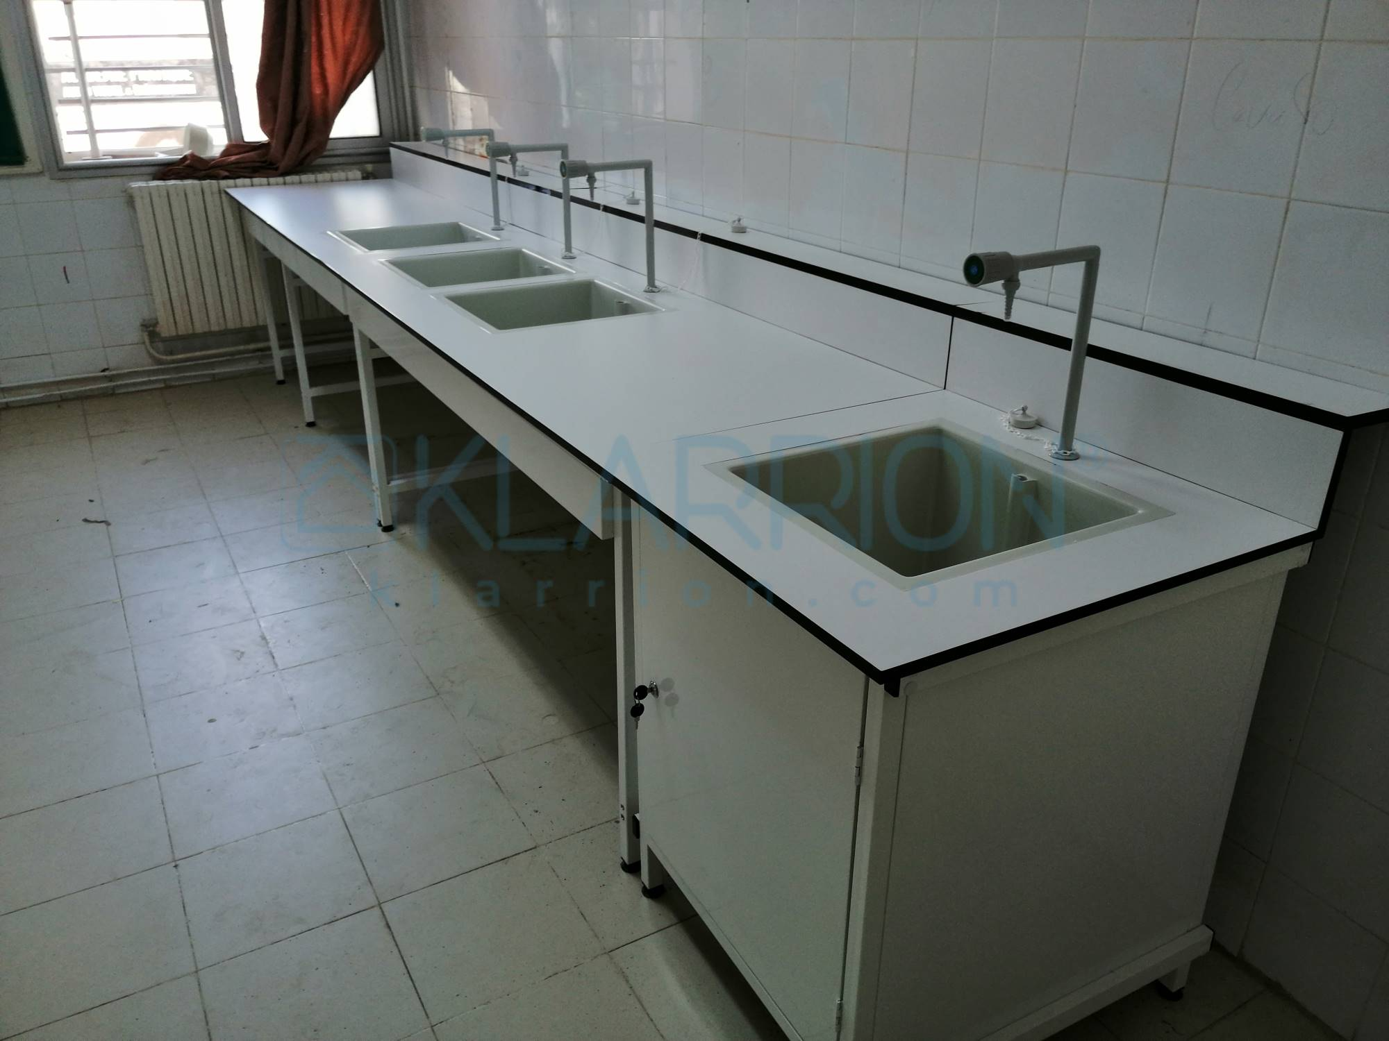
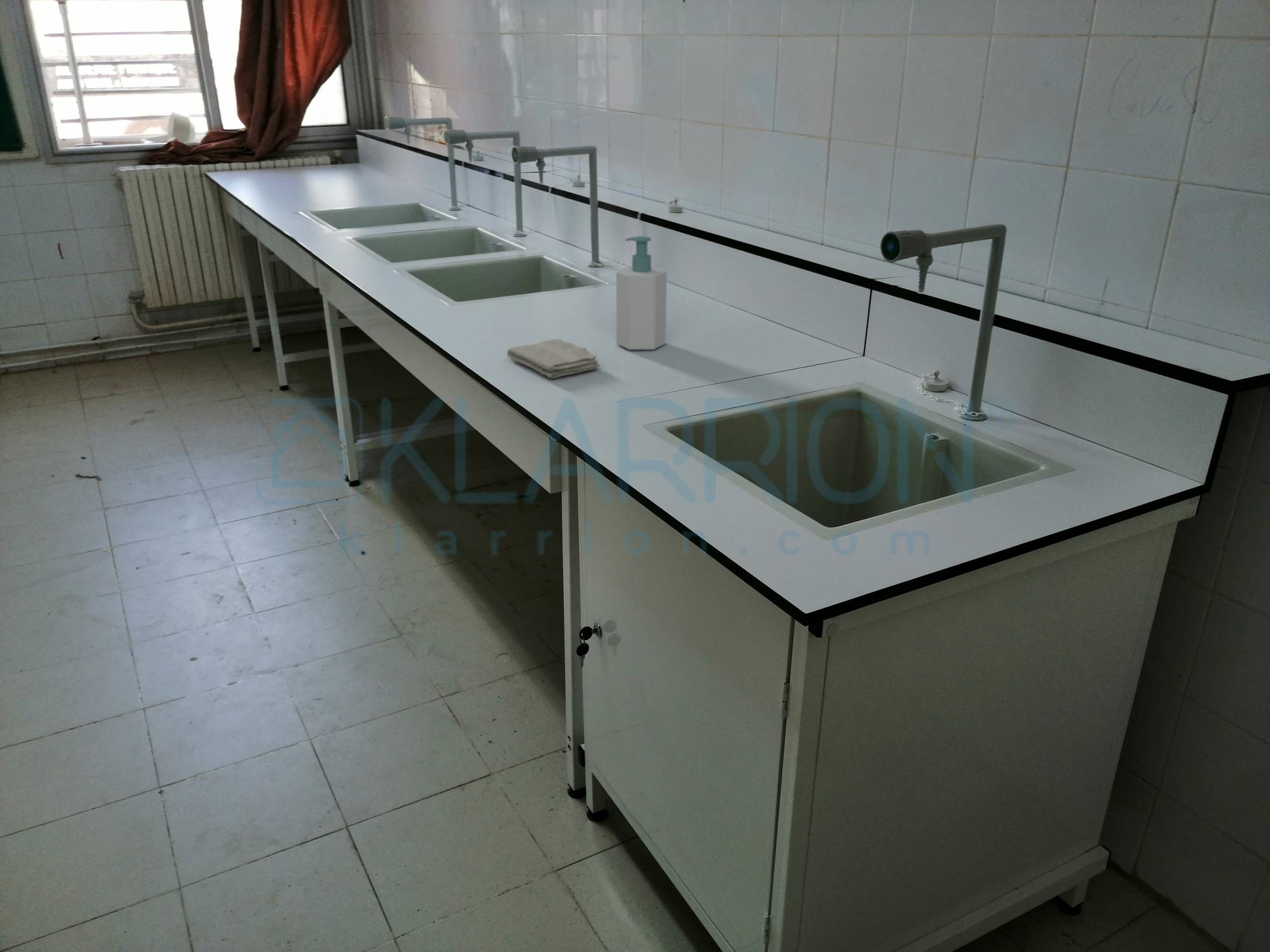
+ soap bottle [615,235,667,350]
+ washcloth [506,338,600,379]
